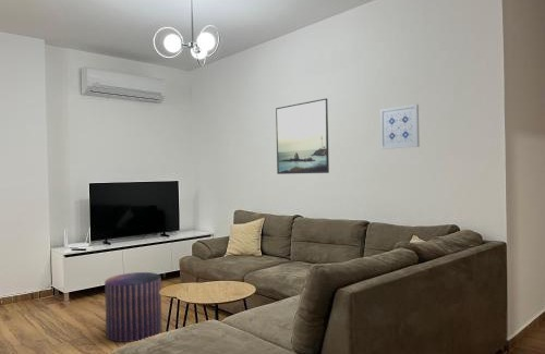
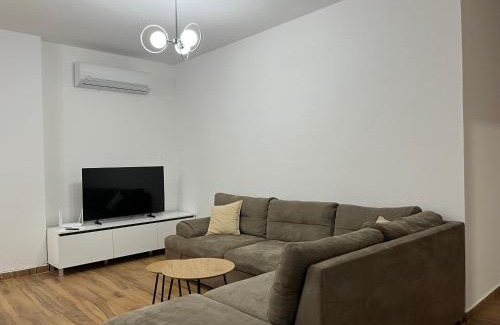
- pouf [104,271,164,343]
- wall art [379,103,421,150]
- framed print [275,97,330,175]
